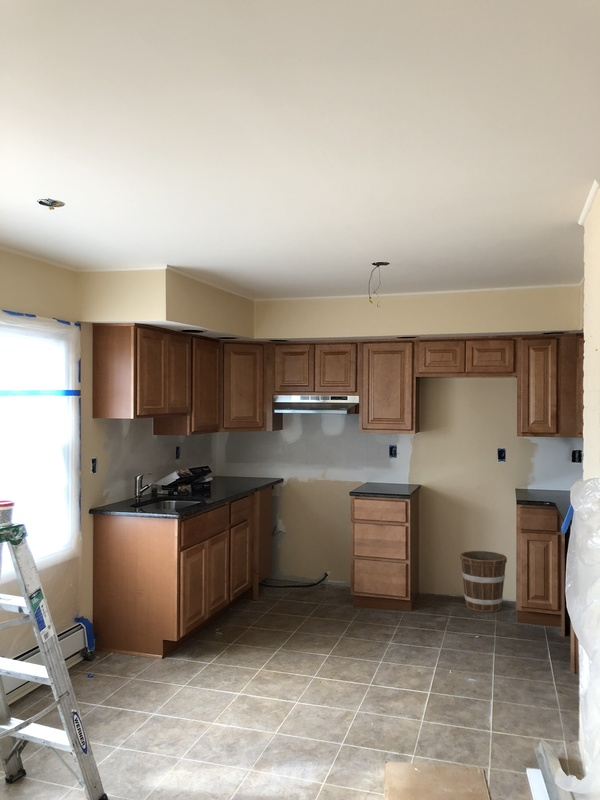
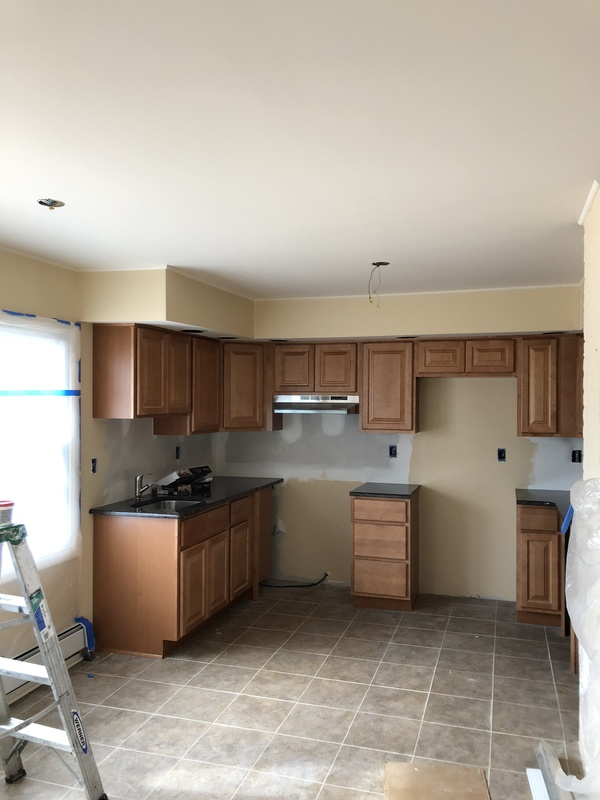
- bucket [459,550,508,613]
